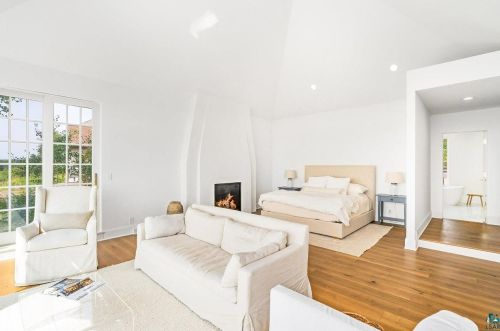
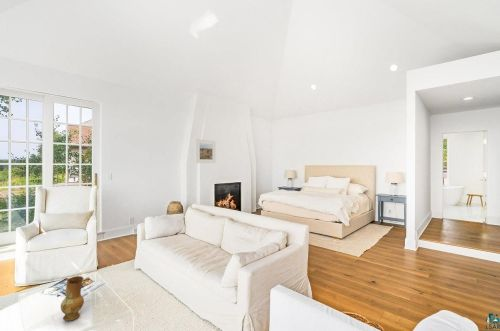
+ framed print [195,138,216,164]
+ ceramic jug [60,275,85,322]
